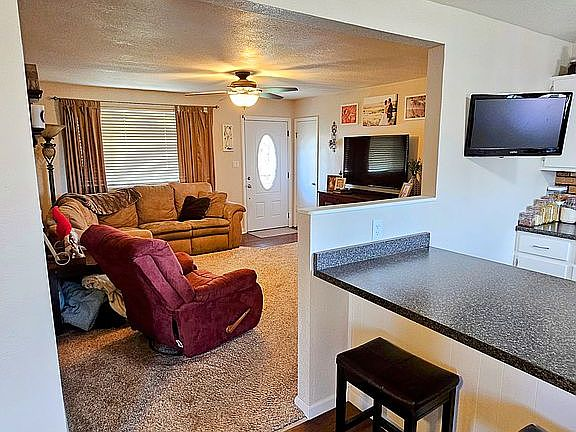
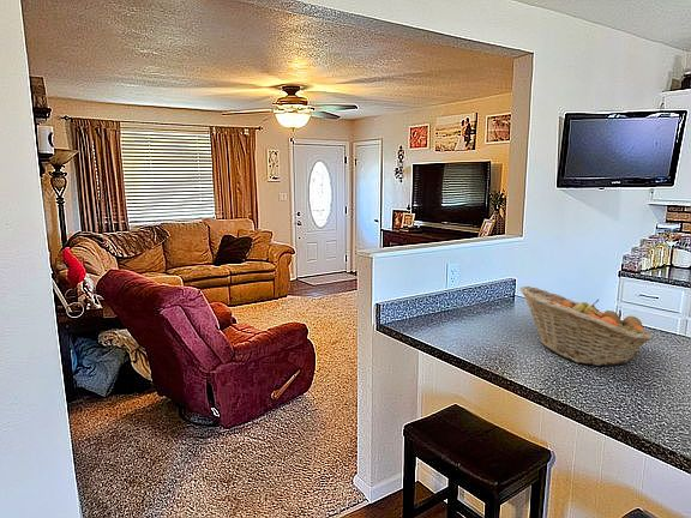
+ fruit basket [518,285,654,367]
